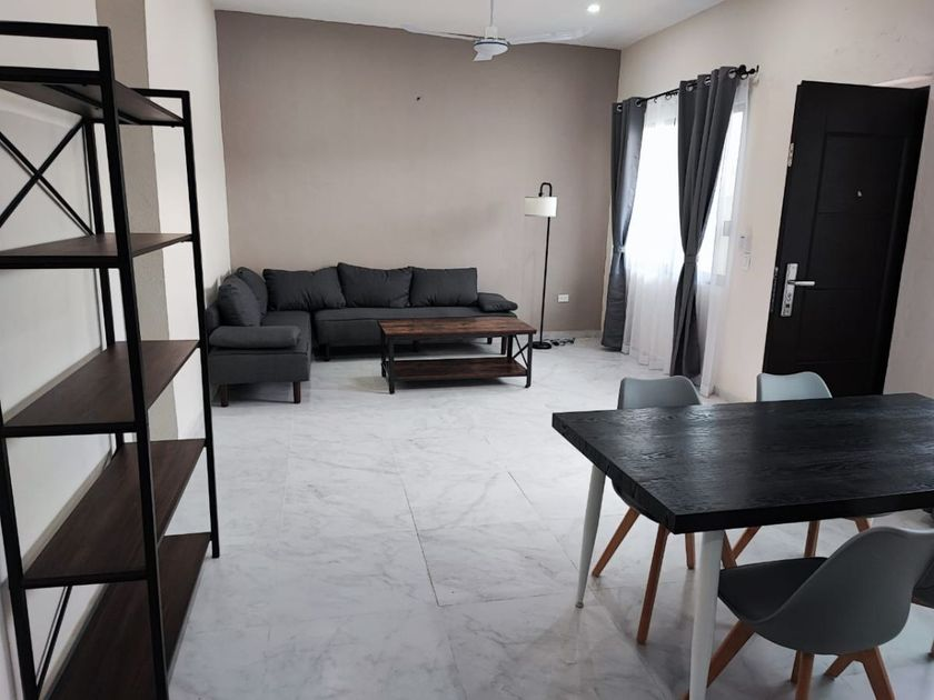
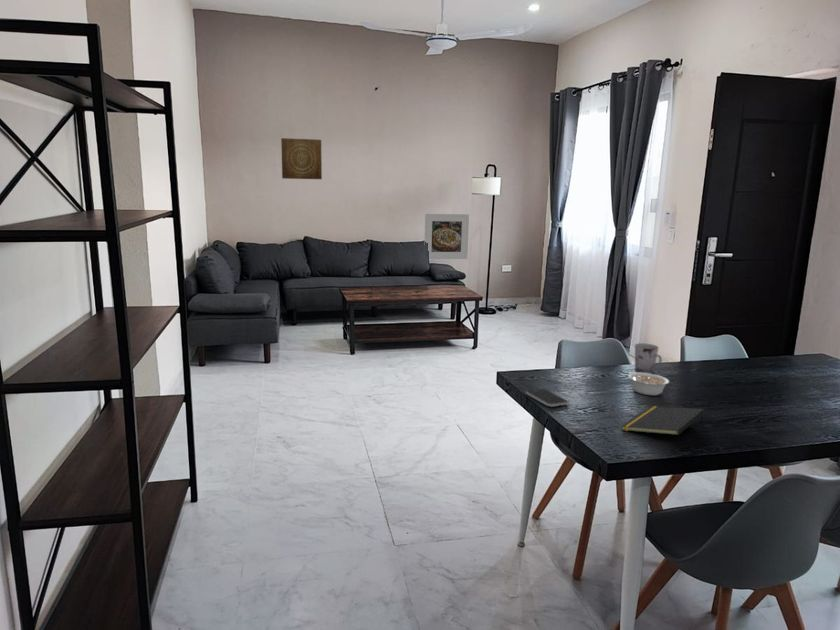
+ notepad [621,405,705,436]
+ legume [627,372,670,396]
+ smartphone [525,388,570,408]
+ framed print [424,213,470,260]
+ wall art [280,137,323,180]
+ cup [634,342,663,374]
